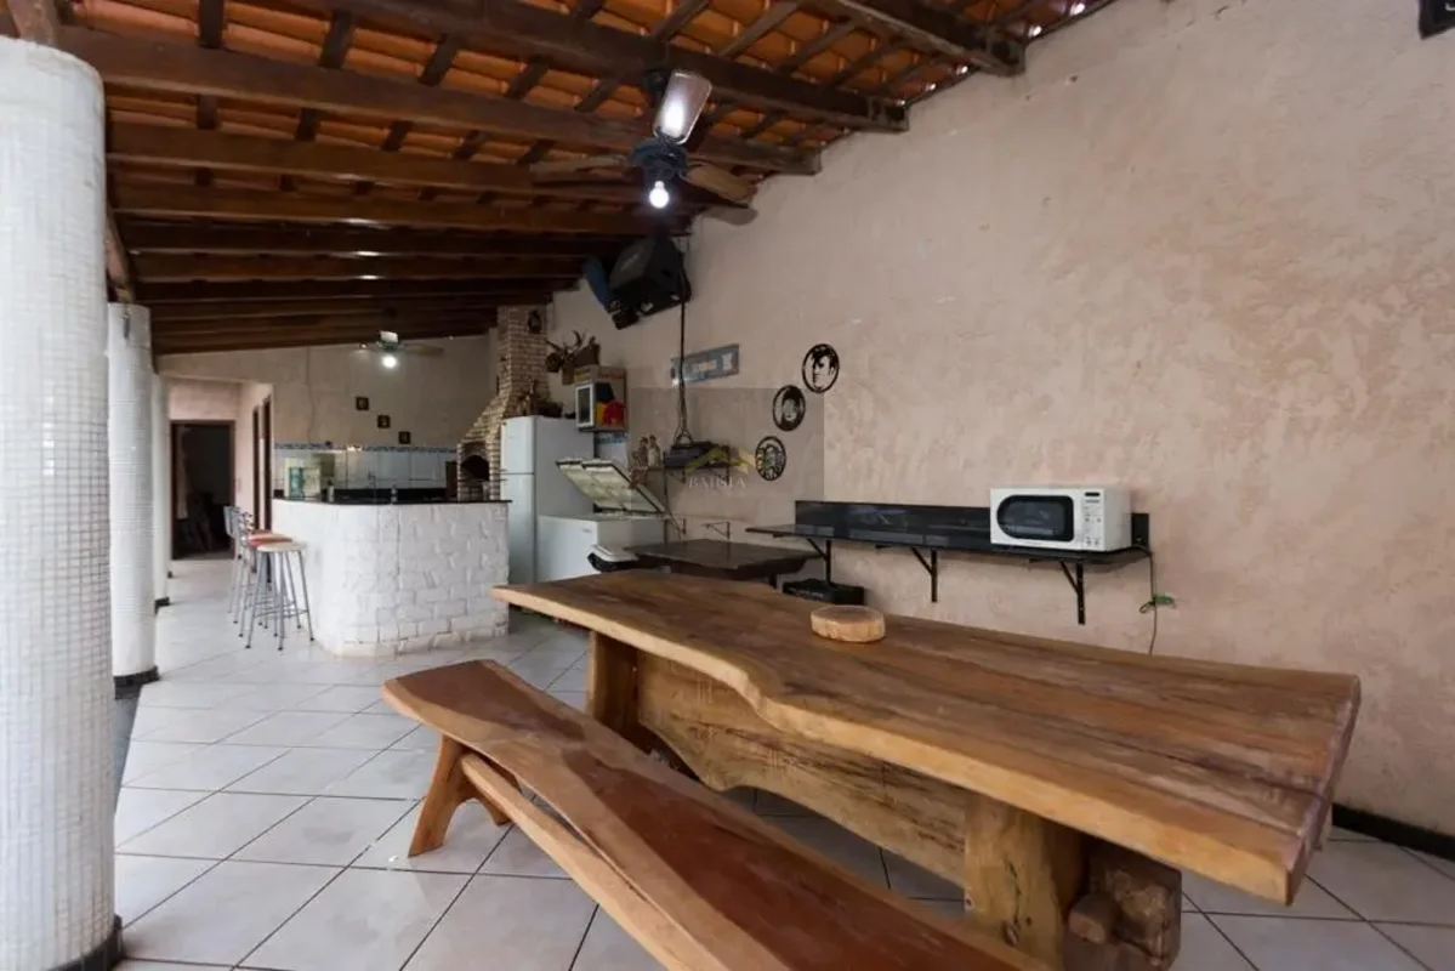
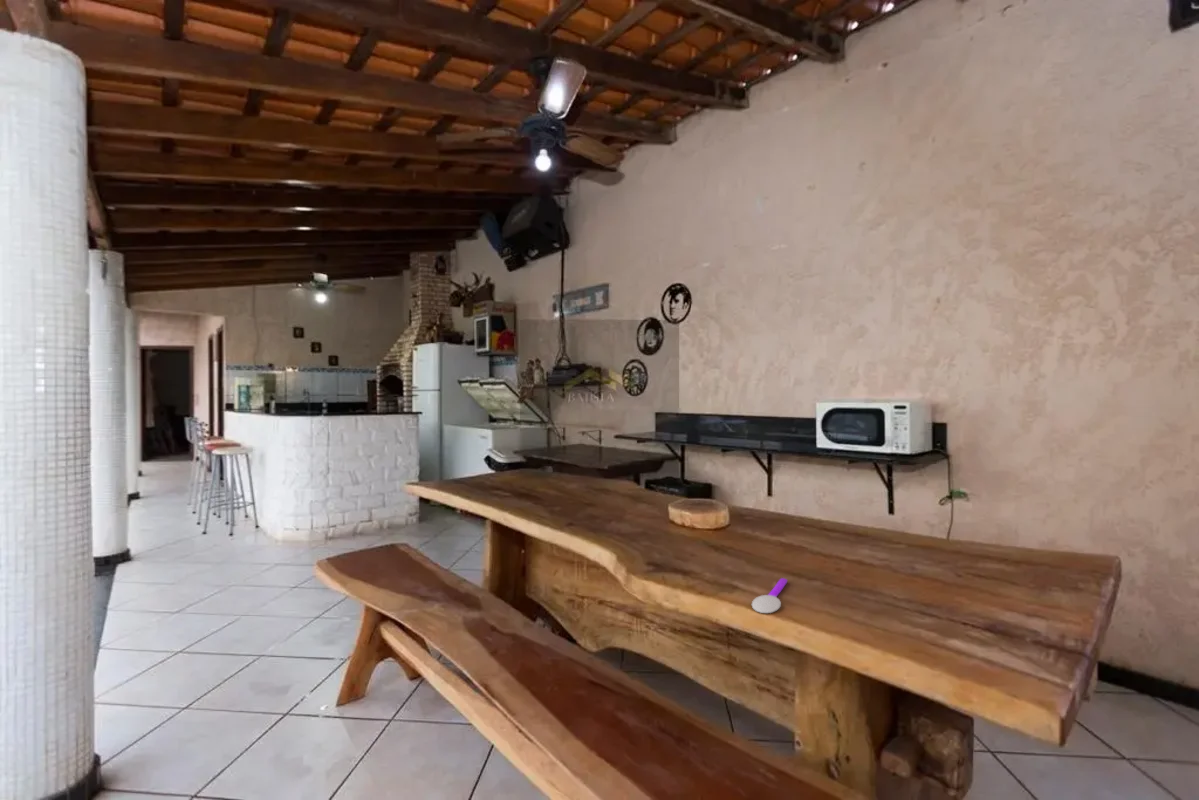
+ spoon [751,577,788,614]
